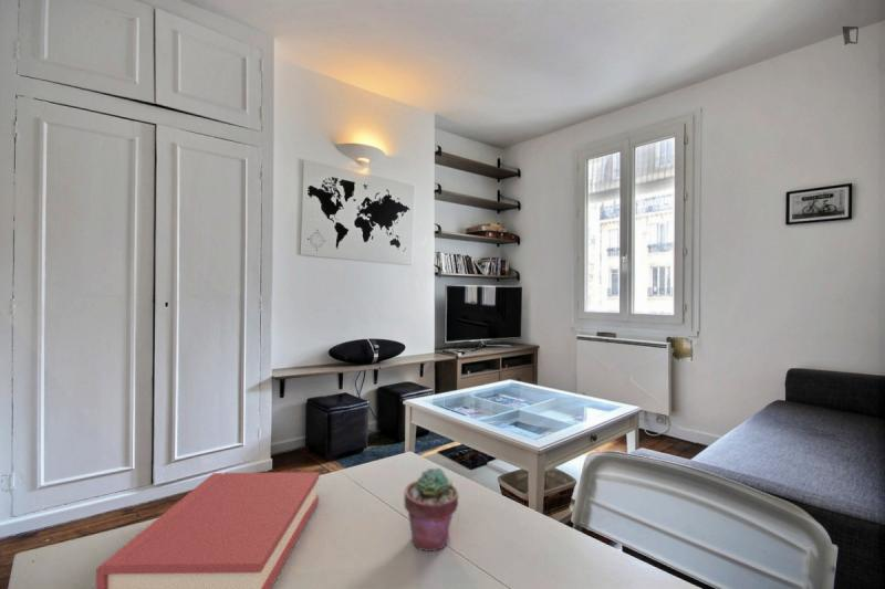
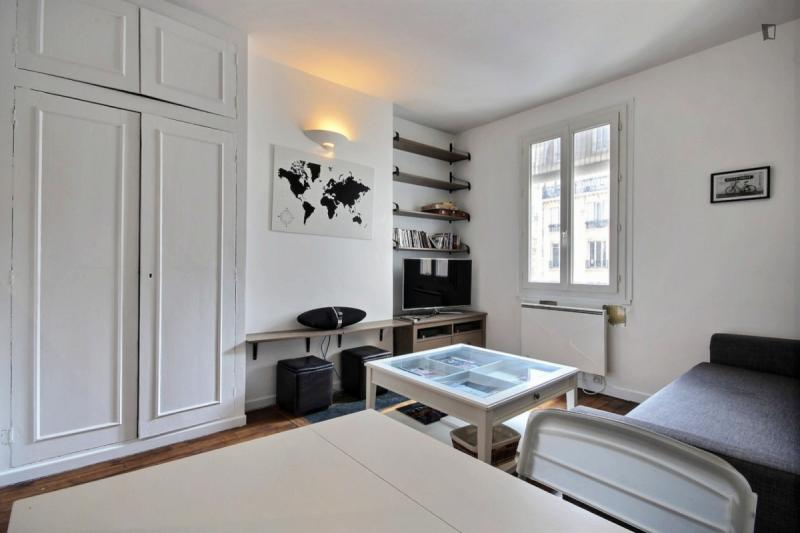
- potted succulent [403,466,460,553]
- hardback book [95,472,320,589]
